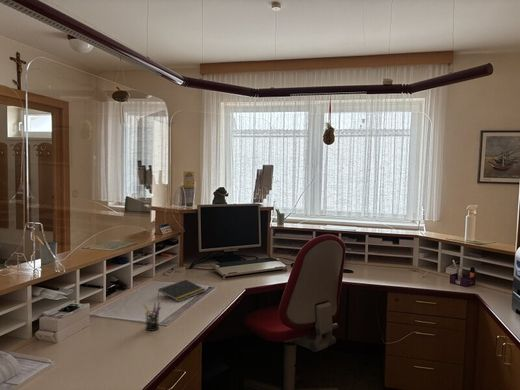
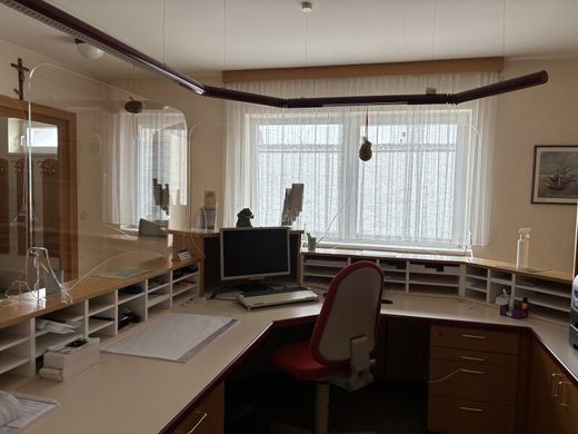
- notepad [157,279,206,303]
- pen holder [142,301,162,332]
